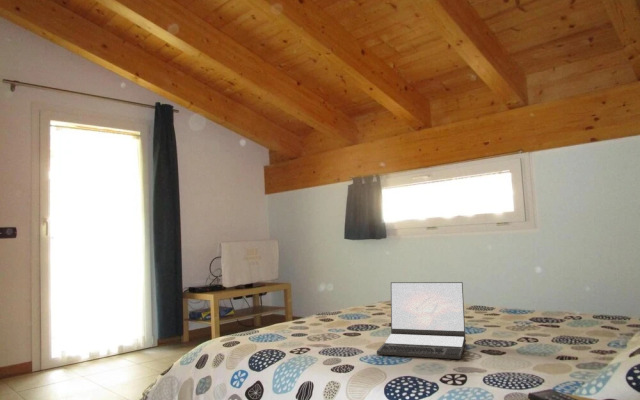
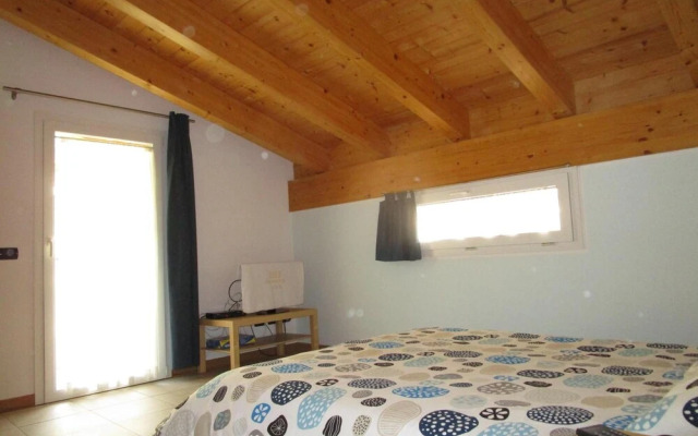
- laptop [376,281,467,360]
